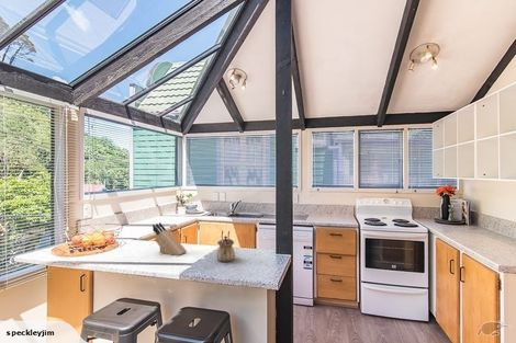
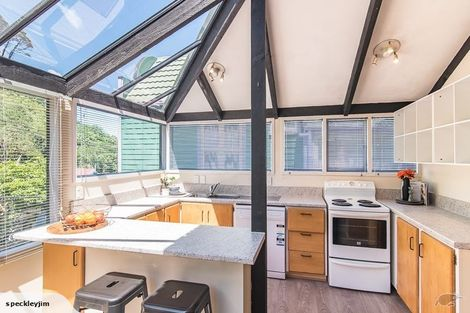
- teapot [215,236,236,263]
- knife block [152,221,188,256]
